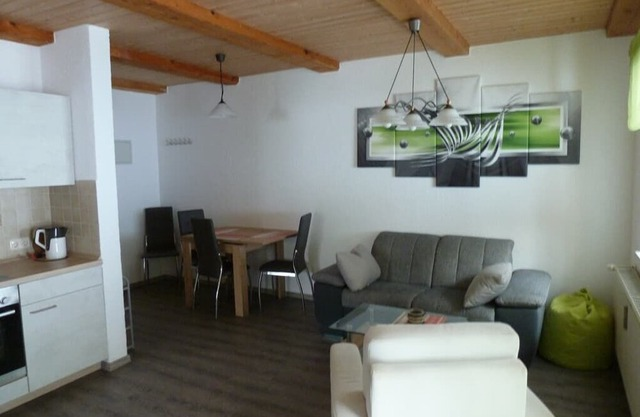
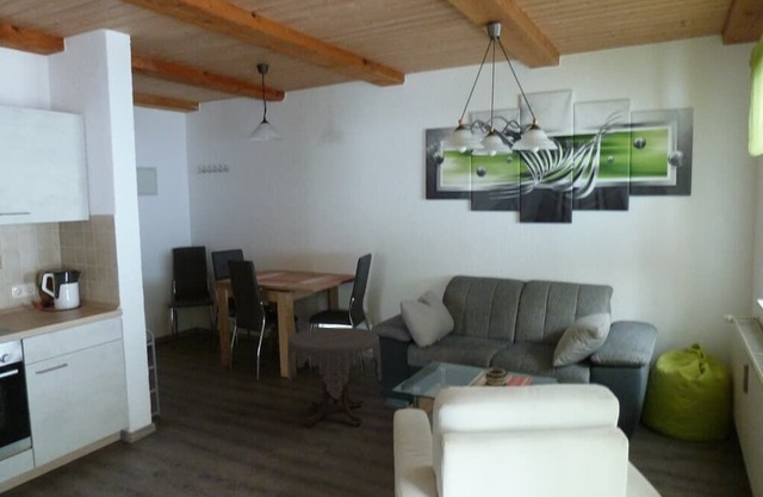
+ side table [286,327,383,428]
